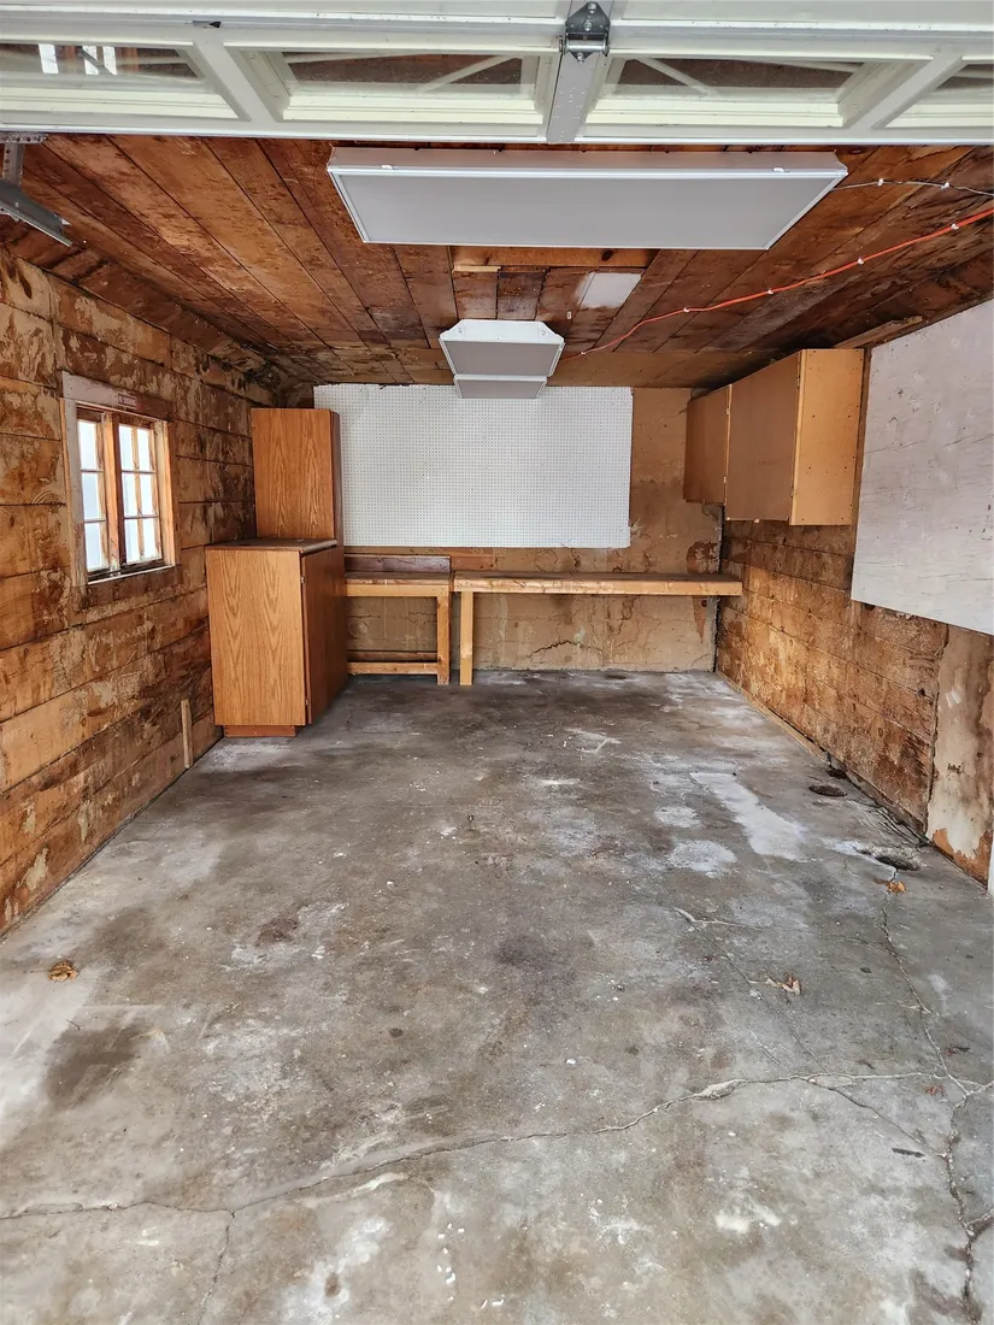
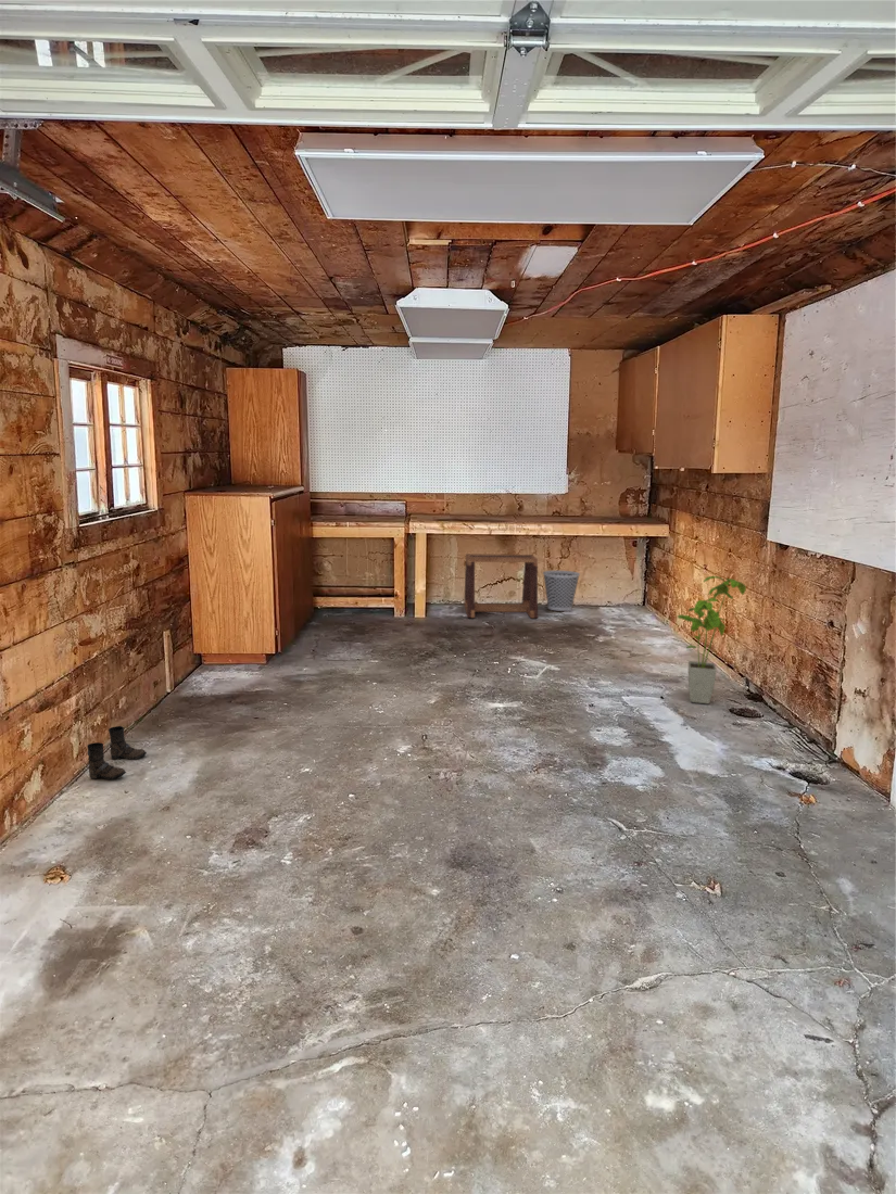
+ stool [464,552,539,619]
+ boots [87,725,148,780]
+ wastebasket [542,570,581,612]
+ house plant [677,575,747,704]
